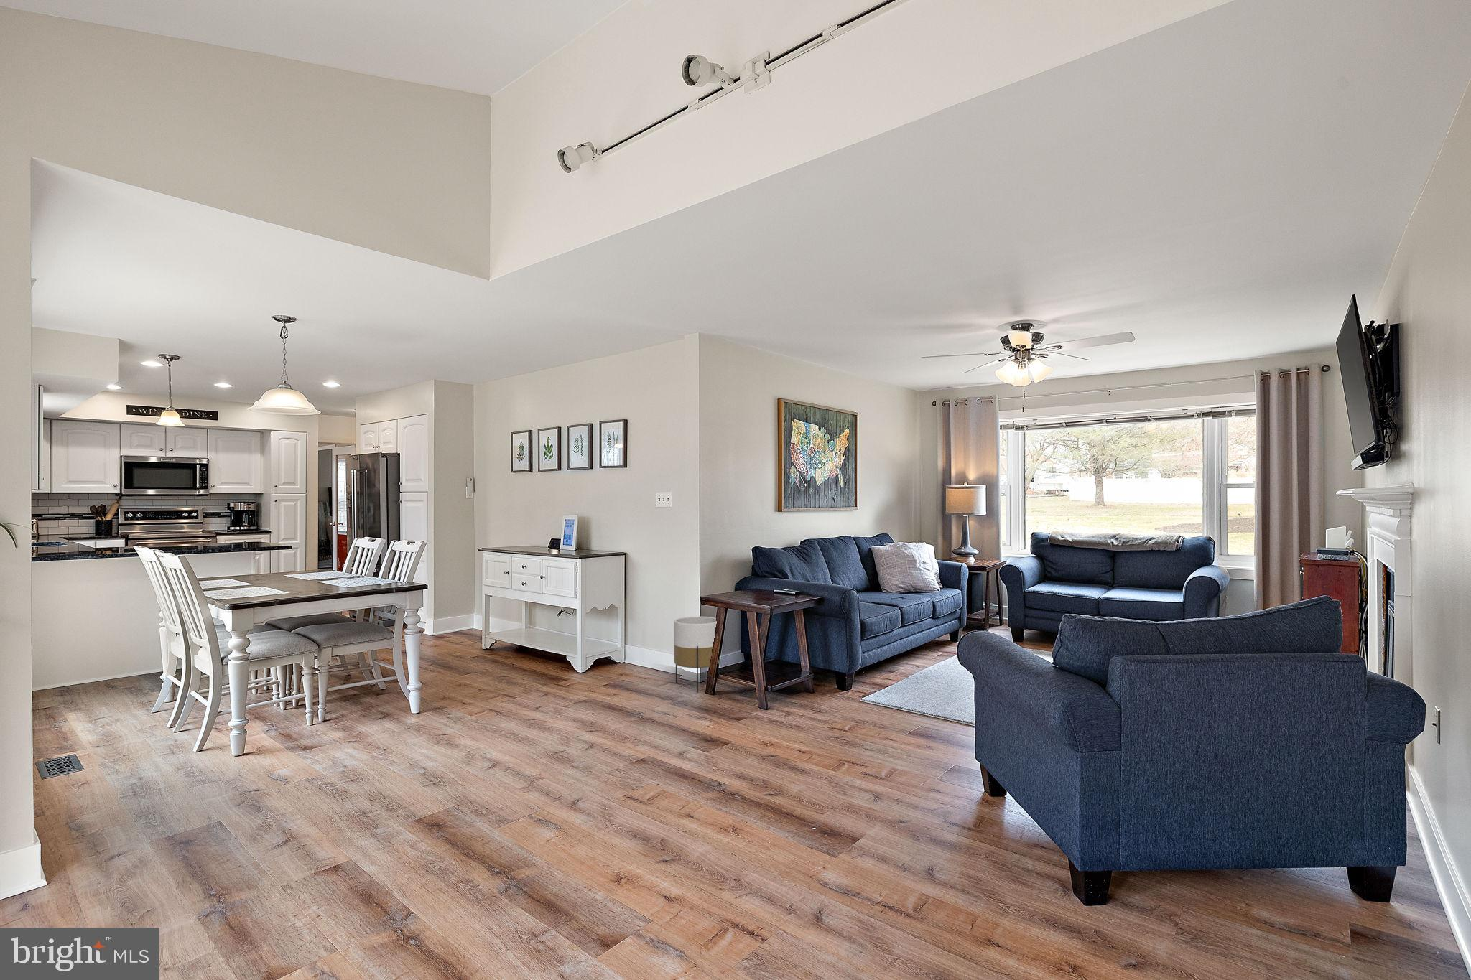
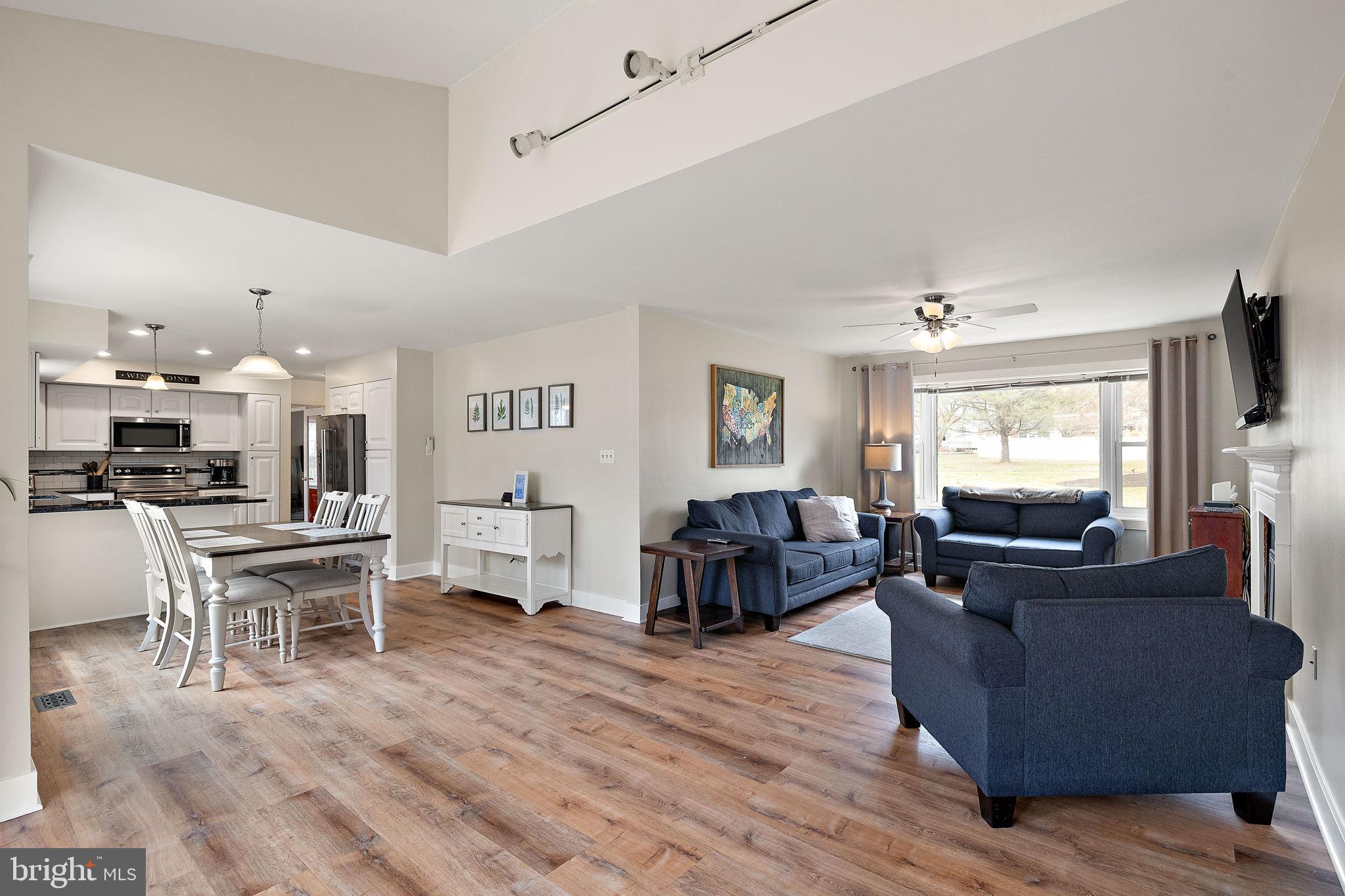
- planter [674,616,721,692]
